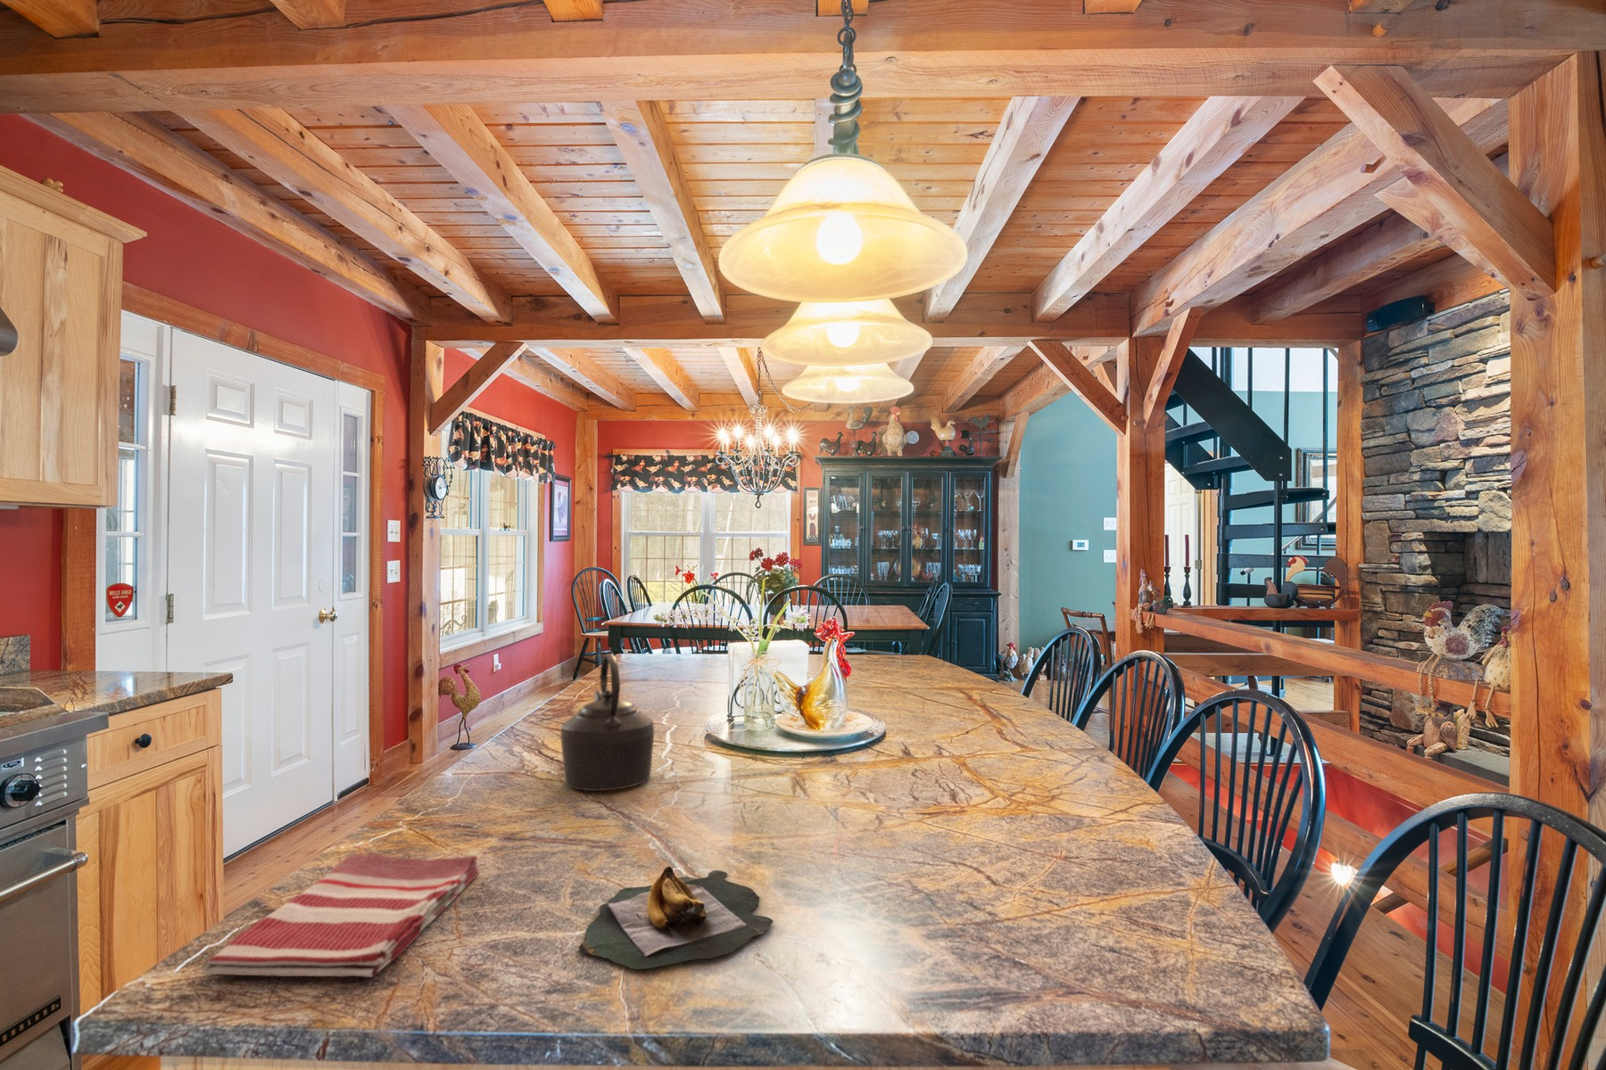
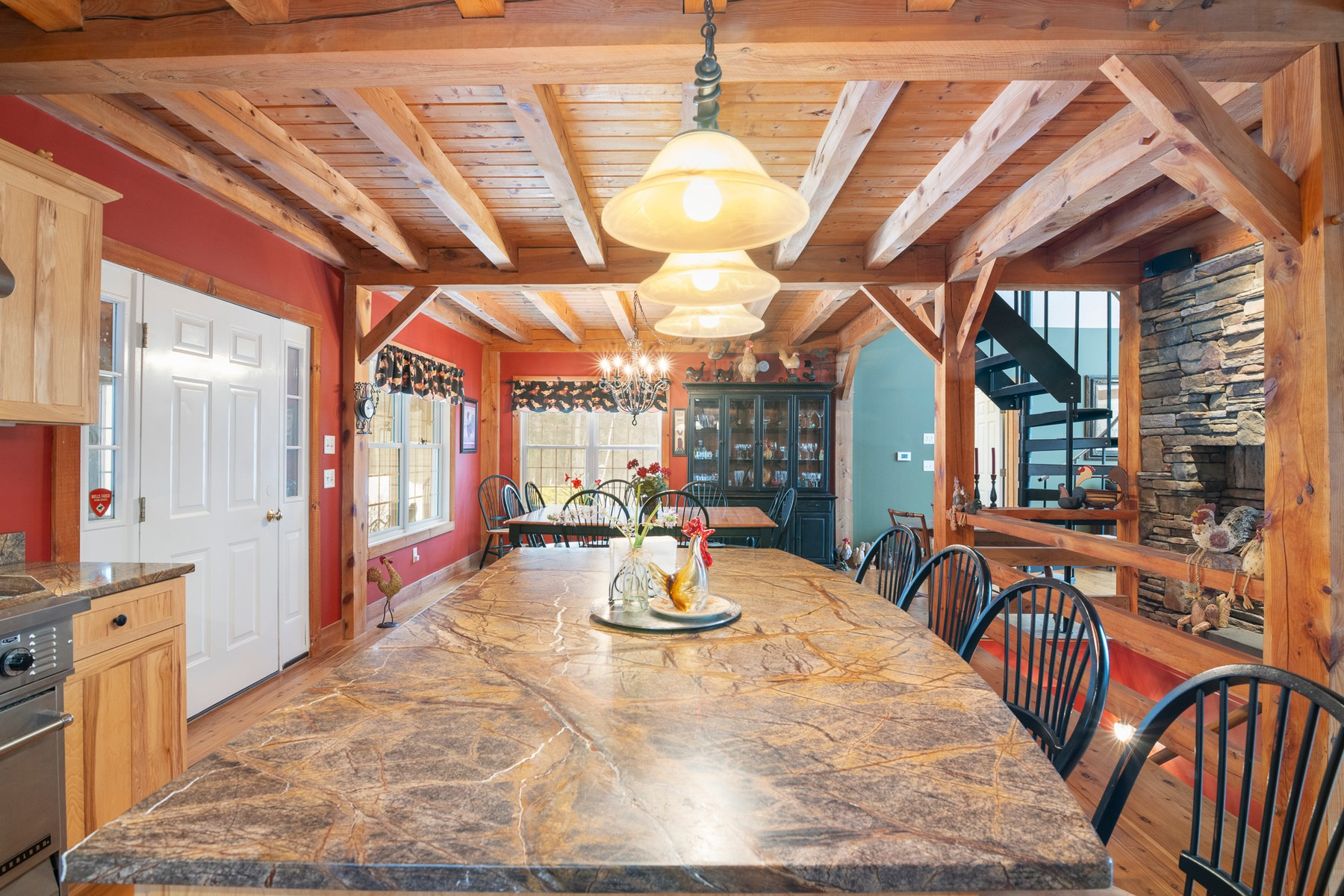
- kettle [559,653,655,792]
- dish towel [202,854,480,978]
- banana bunch [578,866,773,970]
